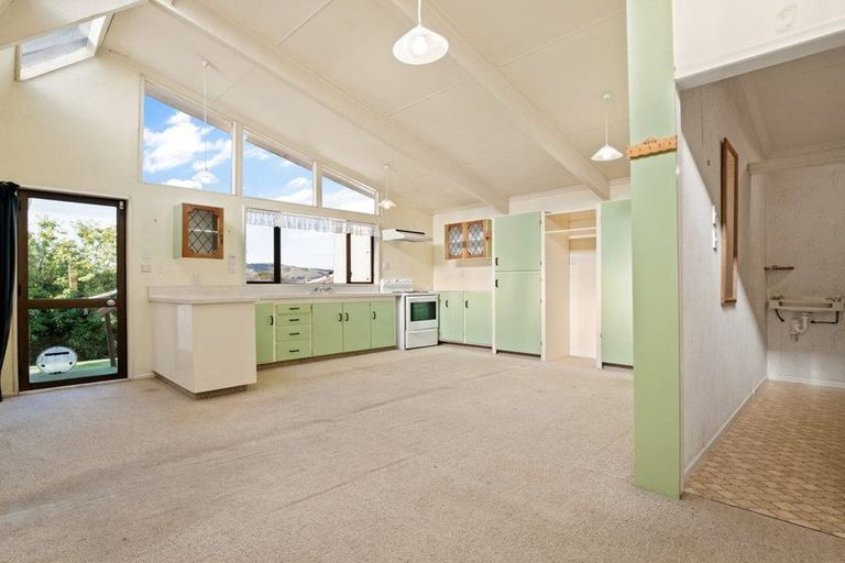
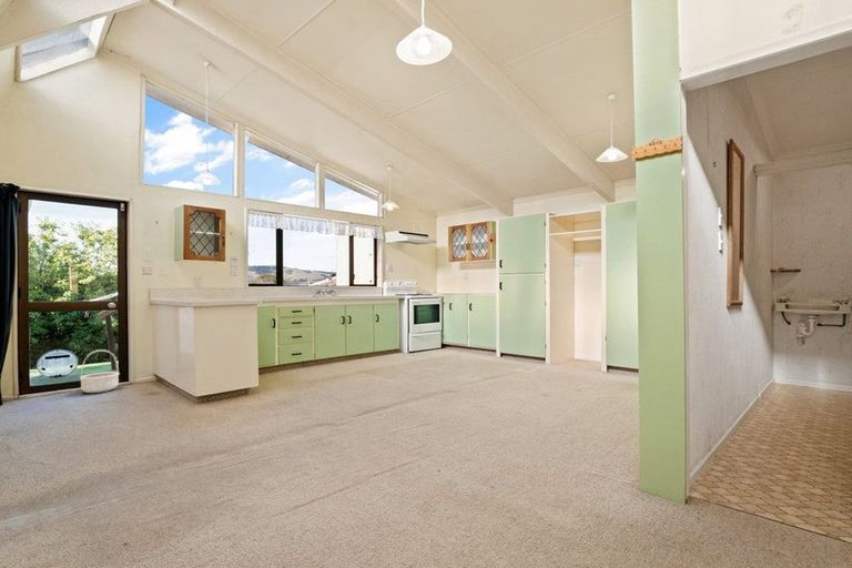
+ basket [79,348,121,394]
